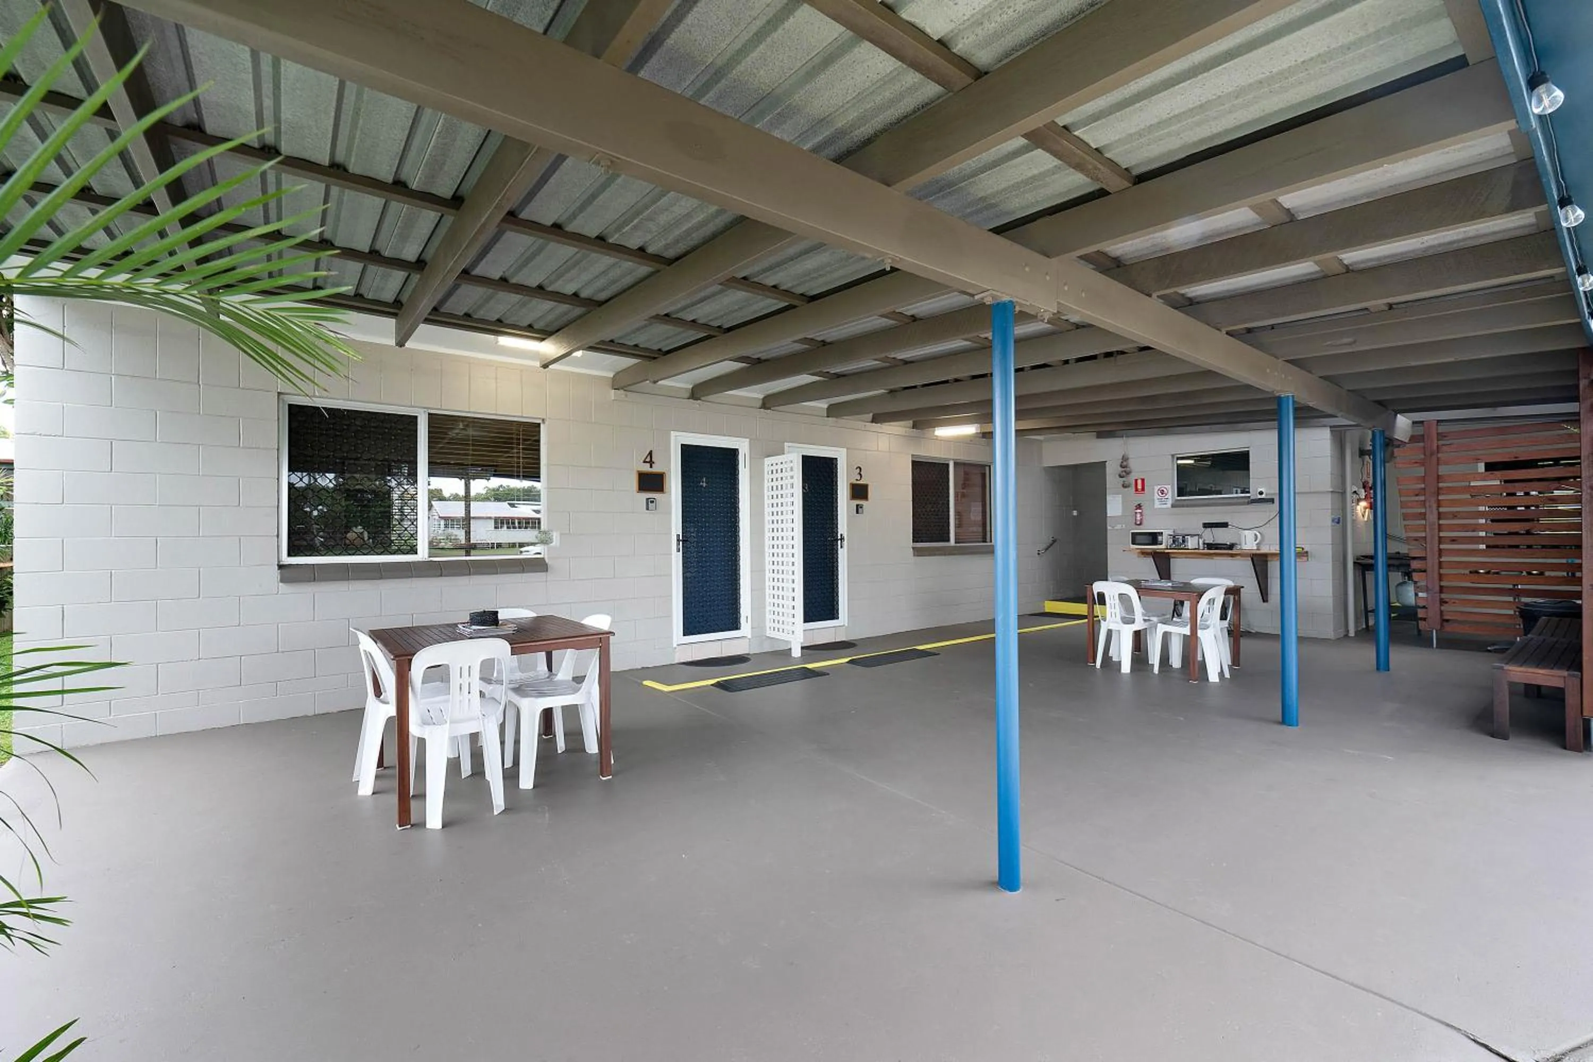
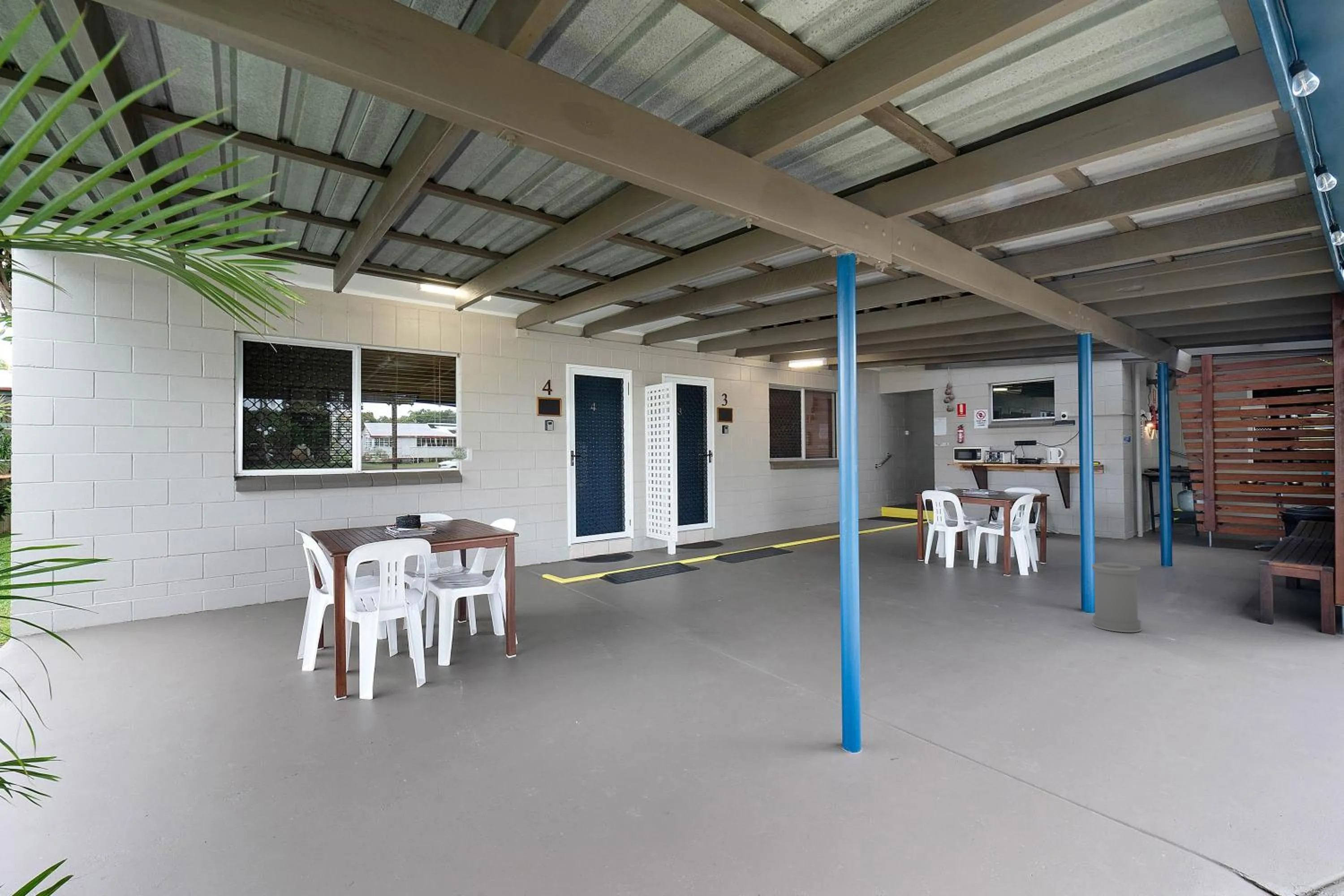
+ trash can [1091,562,1142,633]
